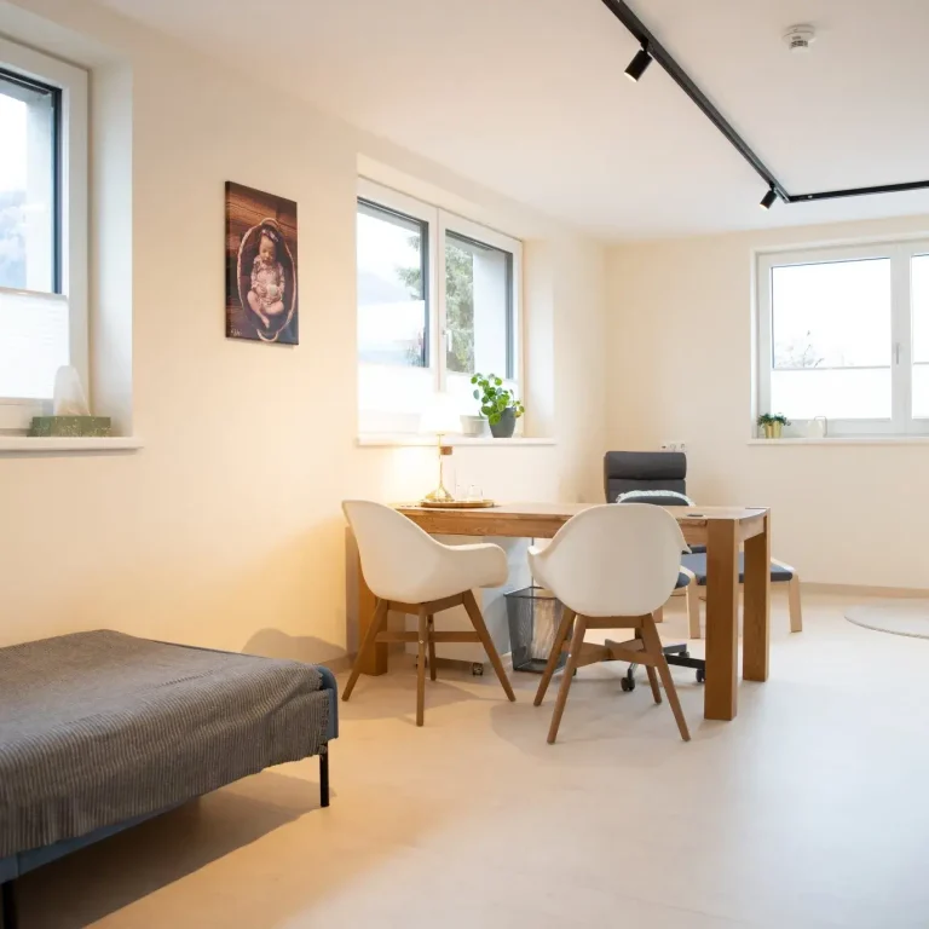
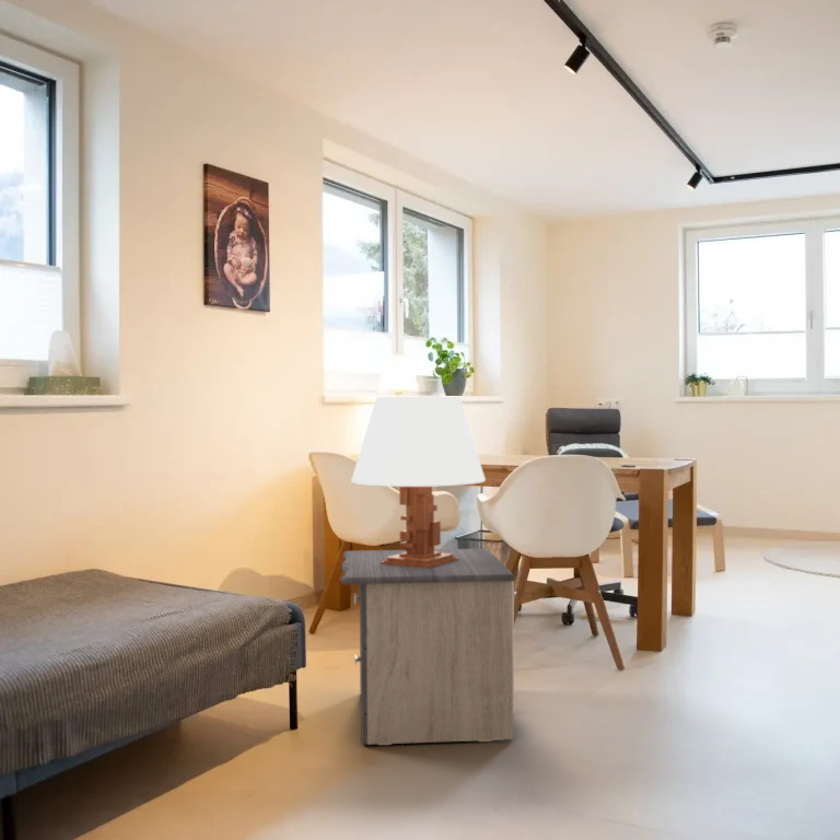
+ nightstand [340,547,515,746]
+ table lamp [350,395,487,569]
